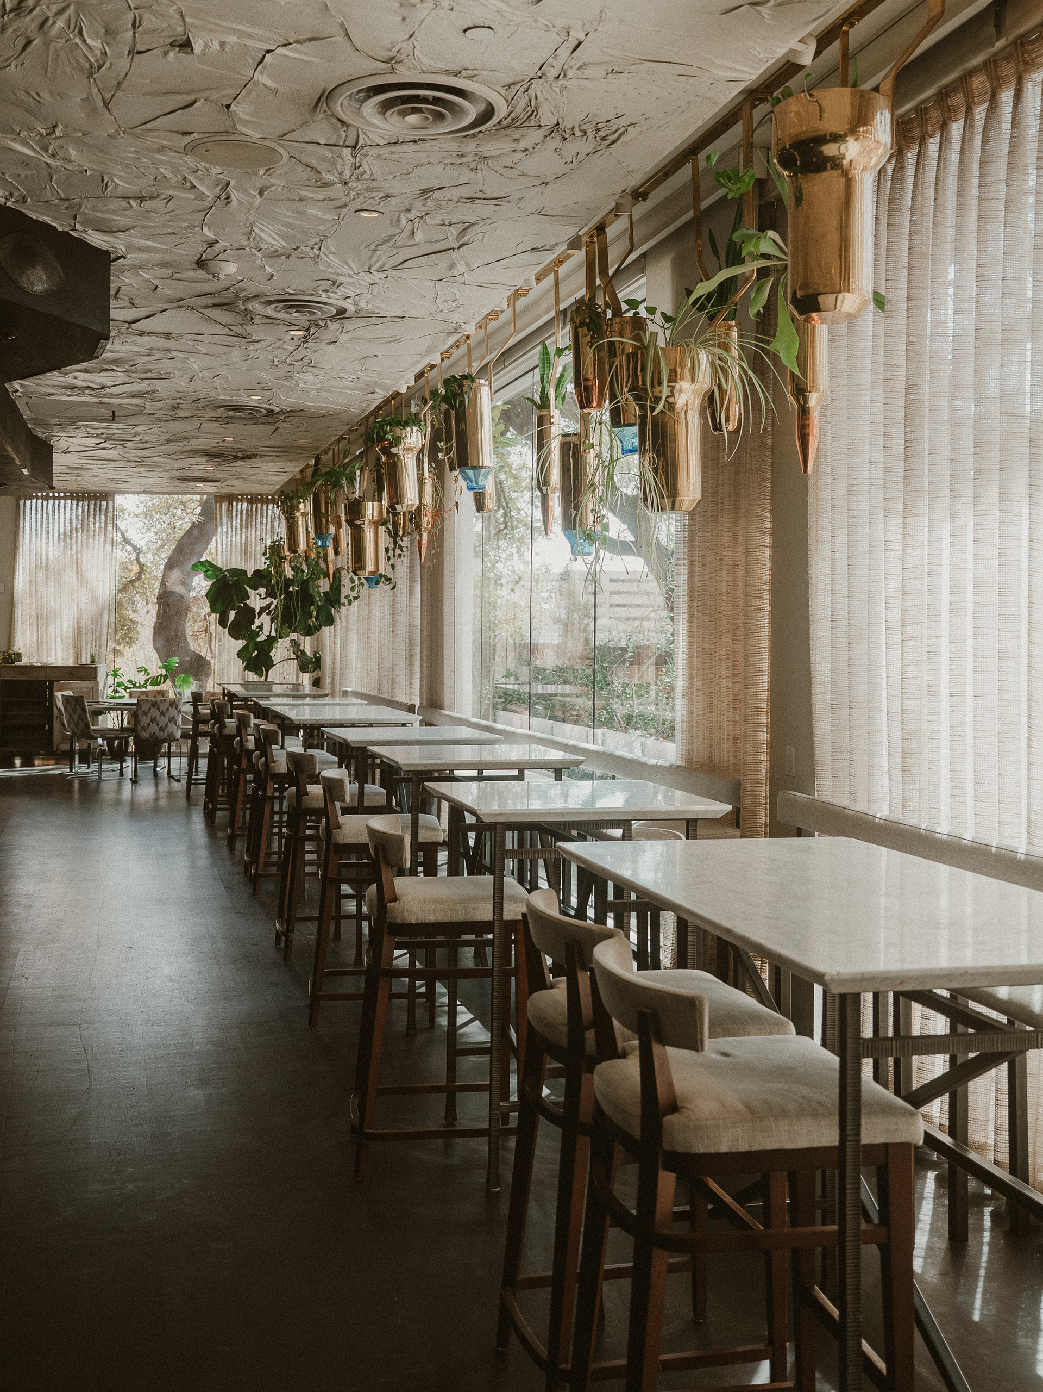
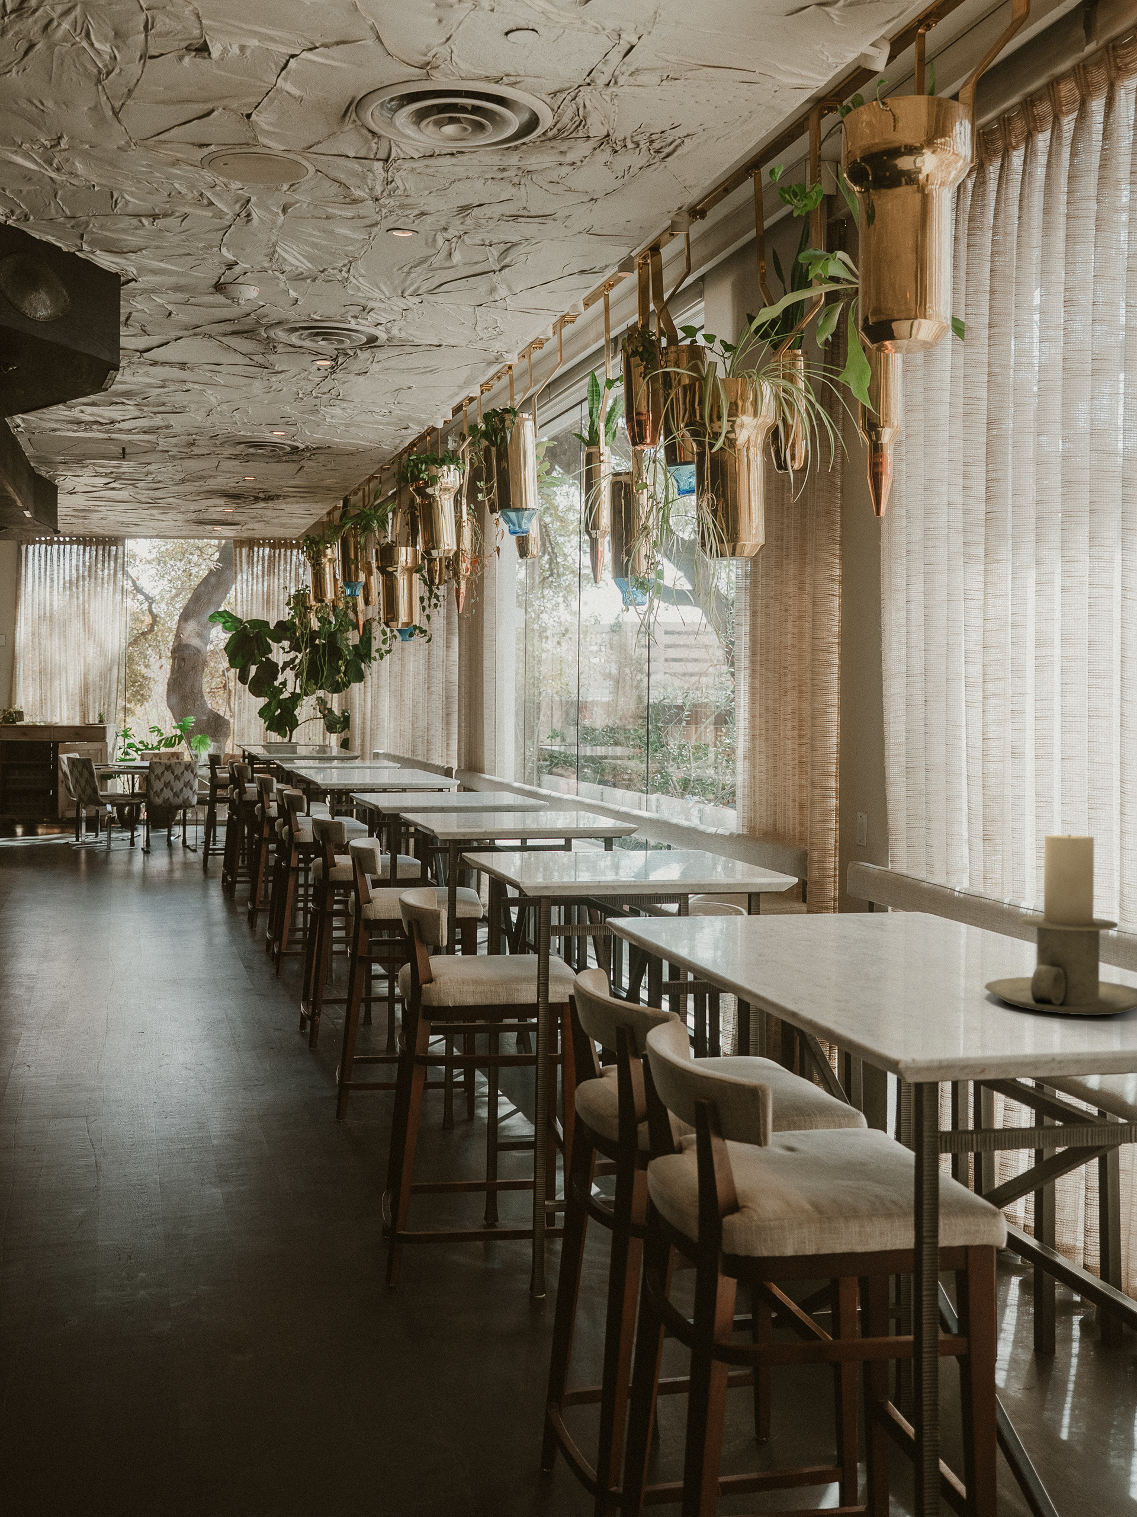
+ candle holder [984,834,1137,1015]
